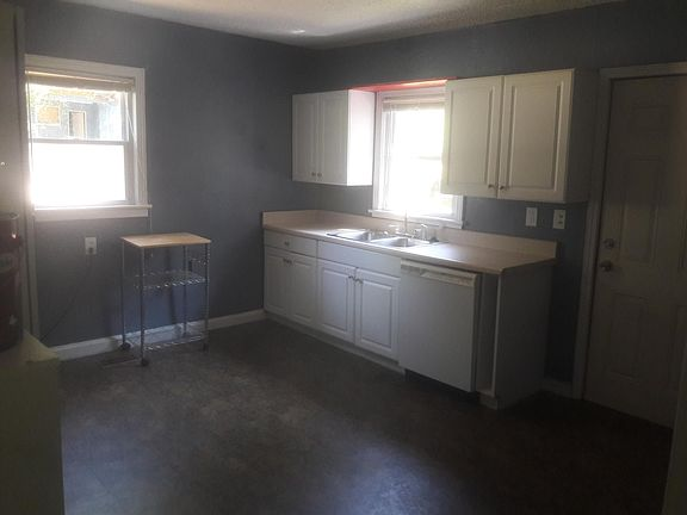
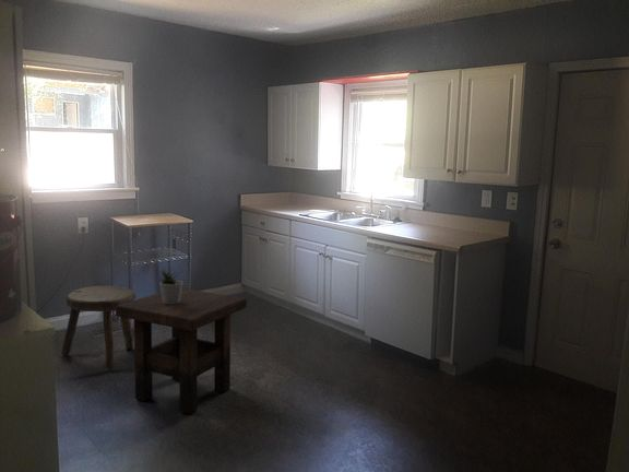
+ side table [115,287,248,414]
+ potted plant [157,268,185,305]
+ stool [60,285,138,371]
